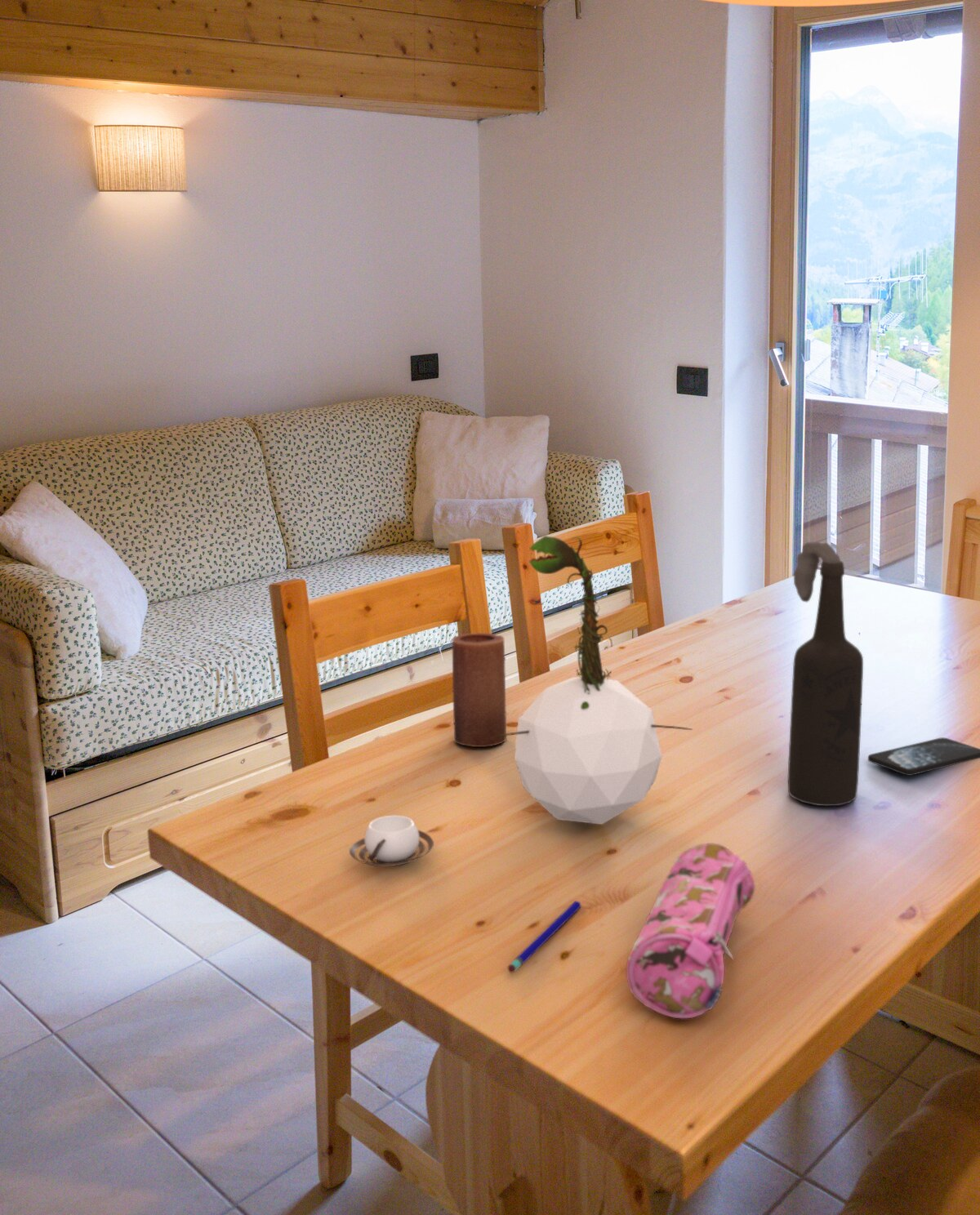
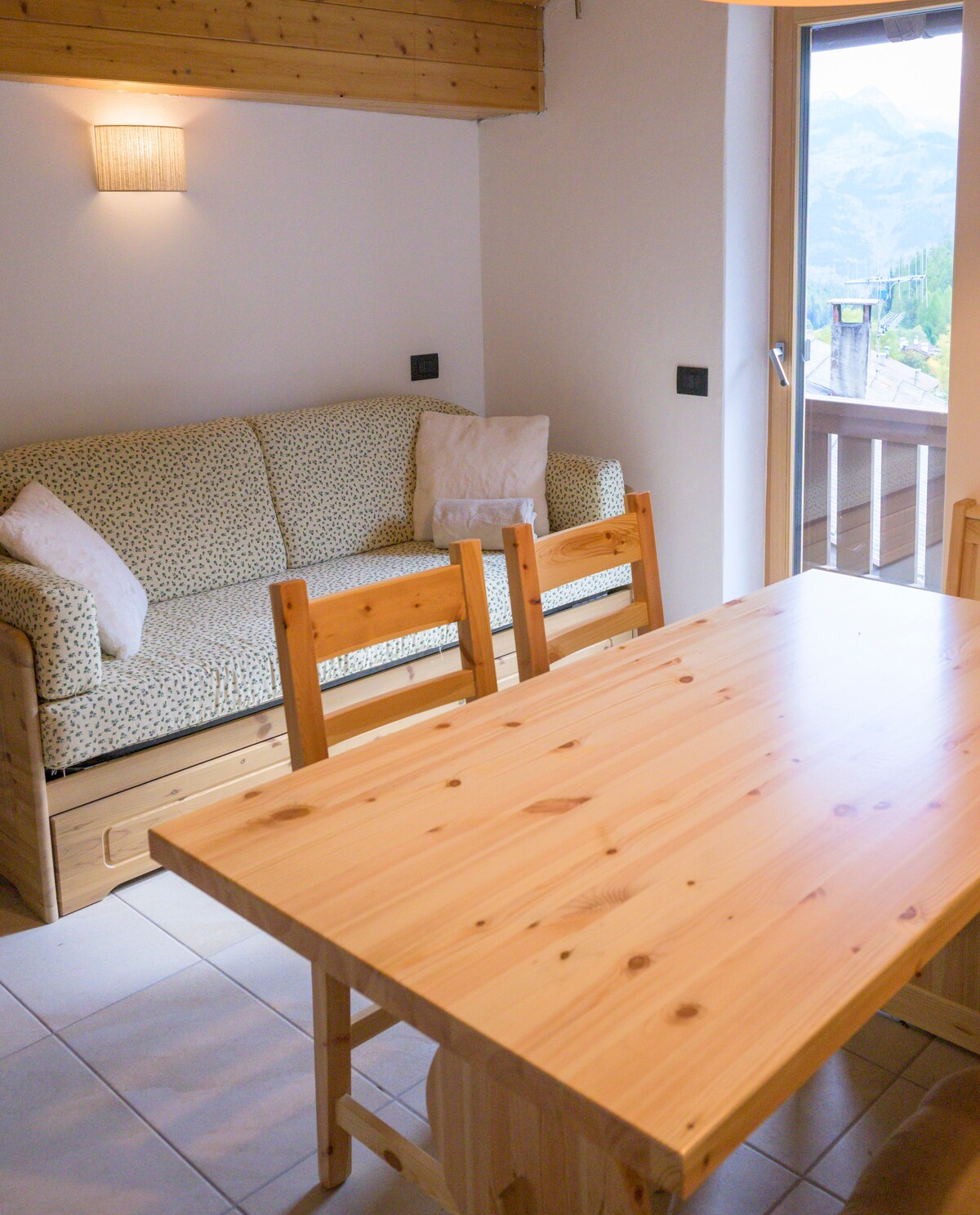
- plant [495,535,693,826]
- pencil case [626,842,755,1019]
- pen [507,900,582,973]
- candle [452,632,507,748]
- cup [349,814,434,867]
- smartphone [867,737,980,777]
- bottle [787,541,864,807]
